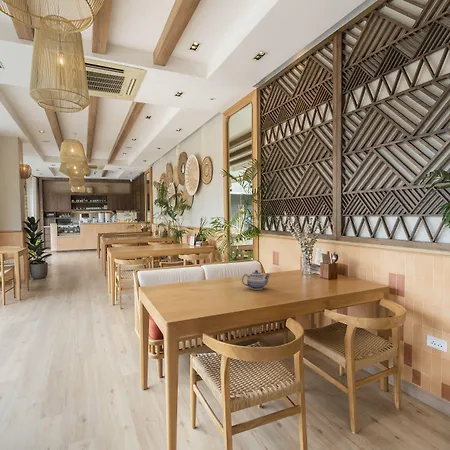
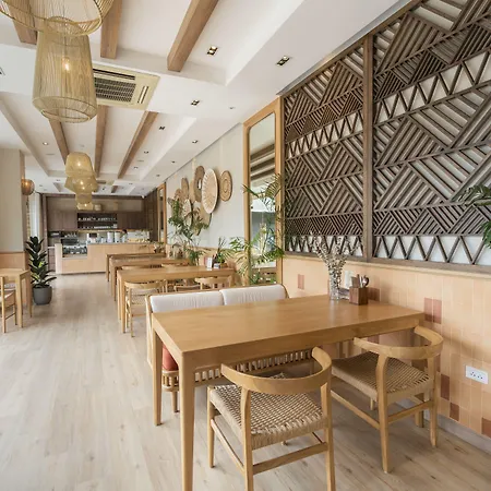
- teapot [241,269,271,291]
